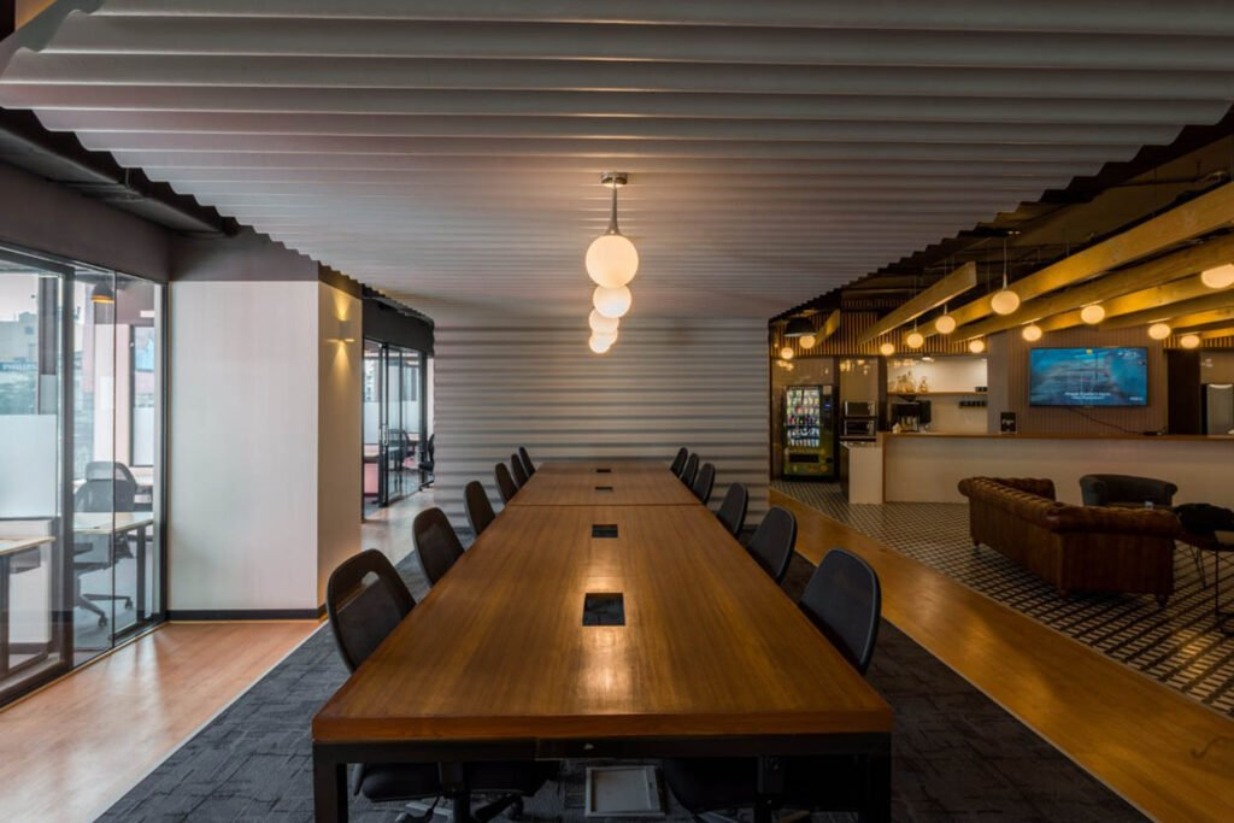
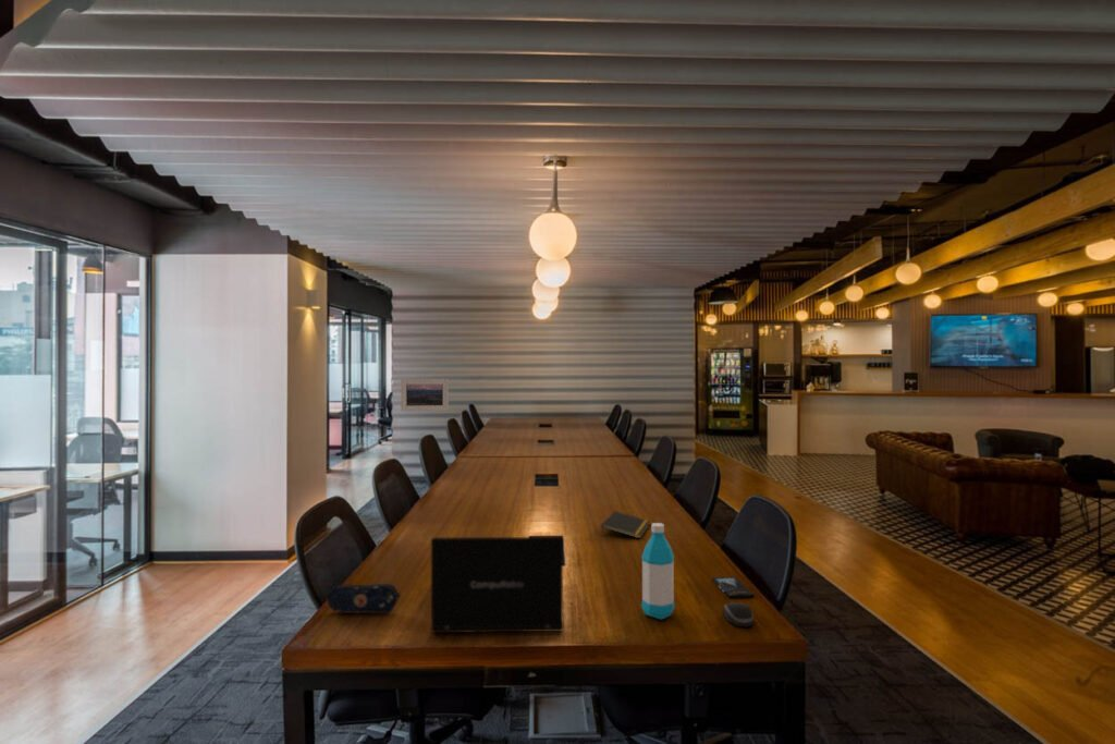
+ pencil case [327,583,402,614]
+ water bottle [640,522,675,621]
+ laptop [430,536,565,634]
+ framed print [400,378,450,412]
+ smartphone [711,576,756,599]
+ notepad [600,510,651,539]
+ computer mouse [723,601,755,627]
